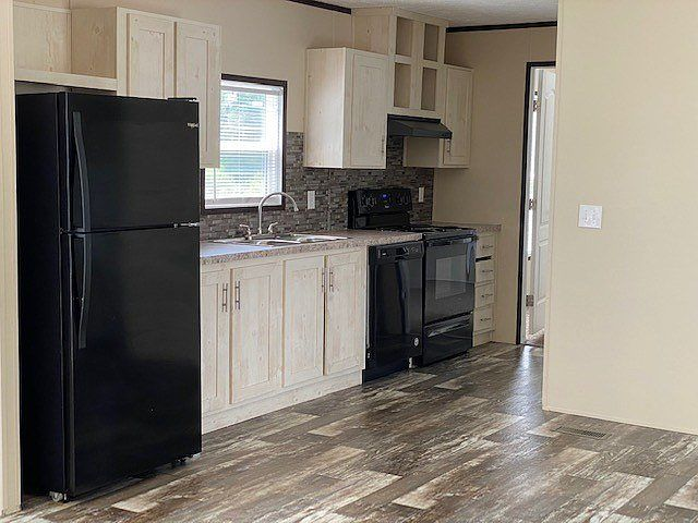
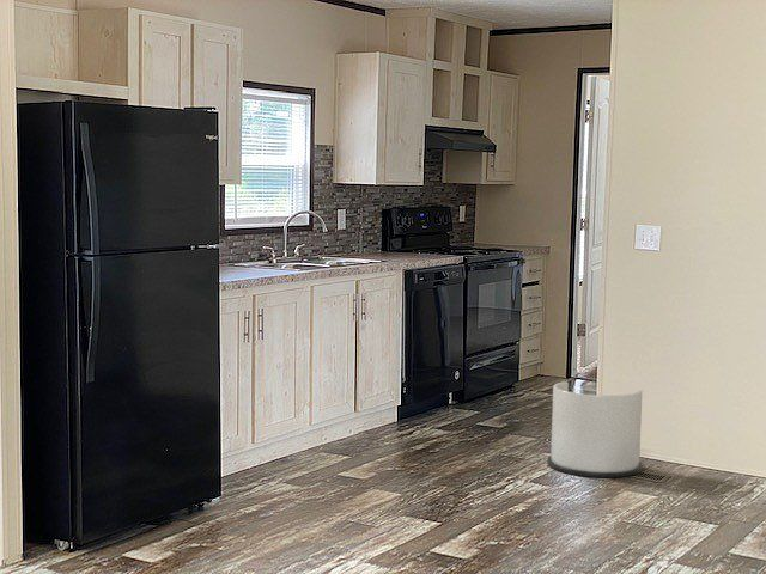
+ trash can [546,380,644,478]
